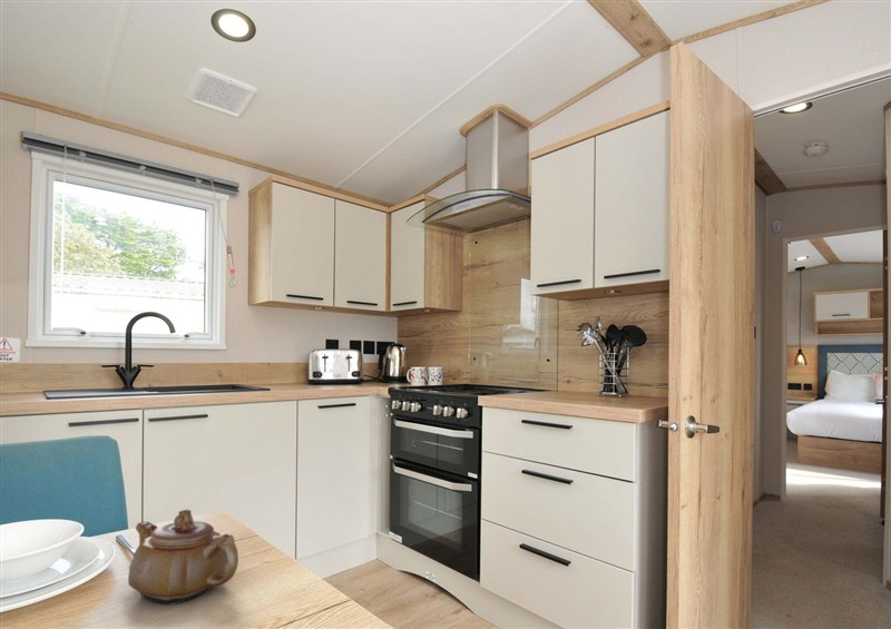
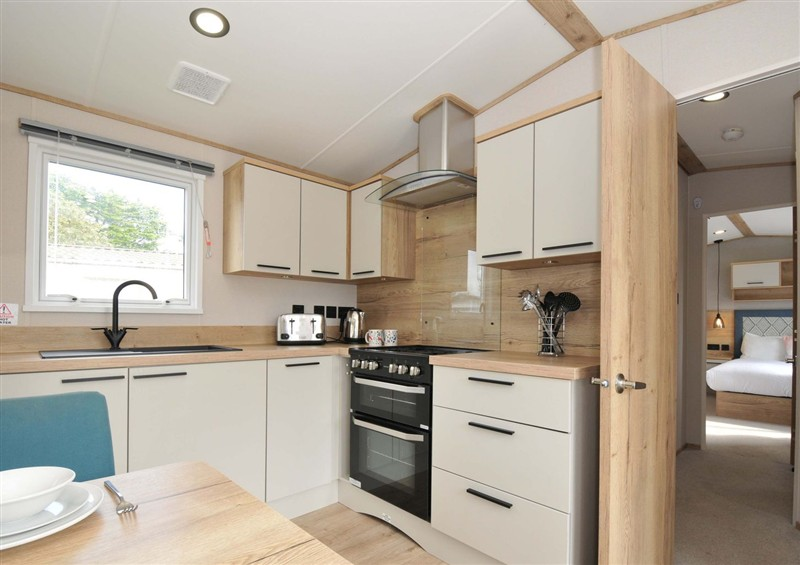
- teapot [127,509,239,606]
